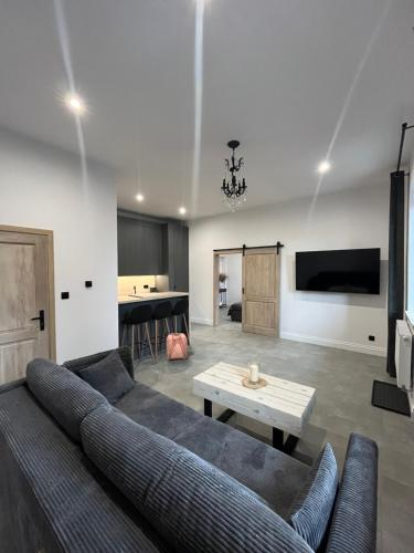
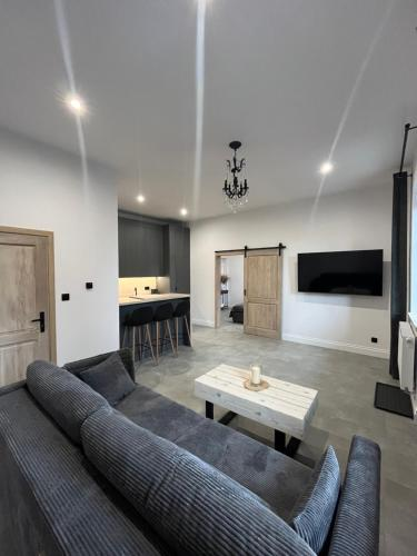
- backpack [166,332,189,361]
